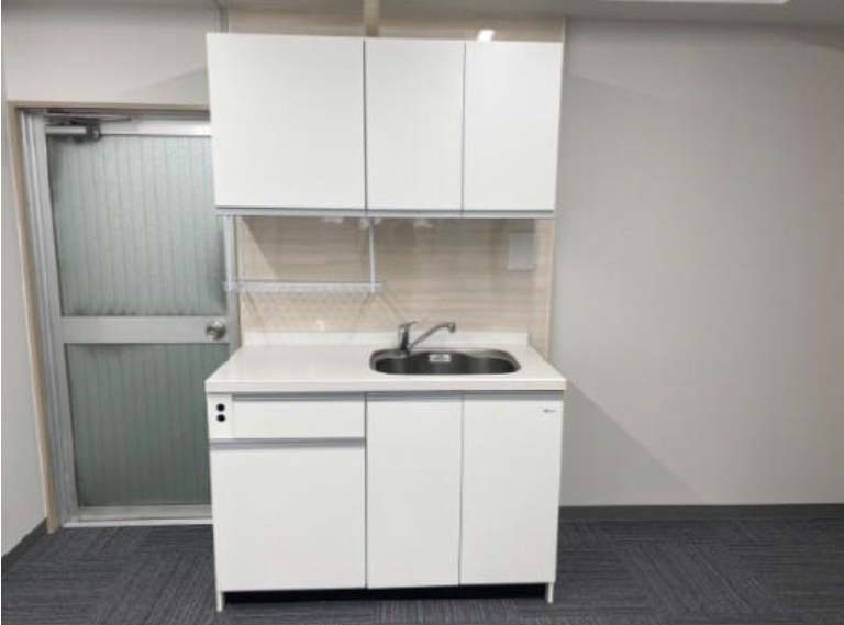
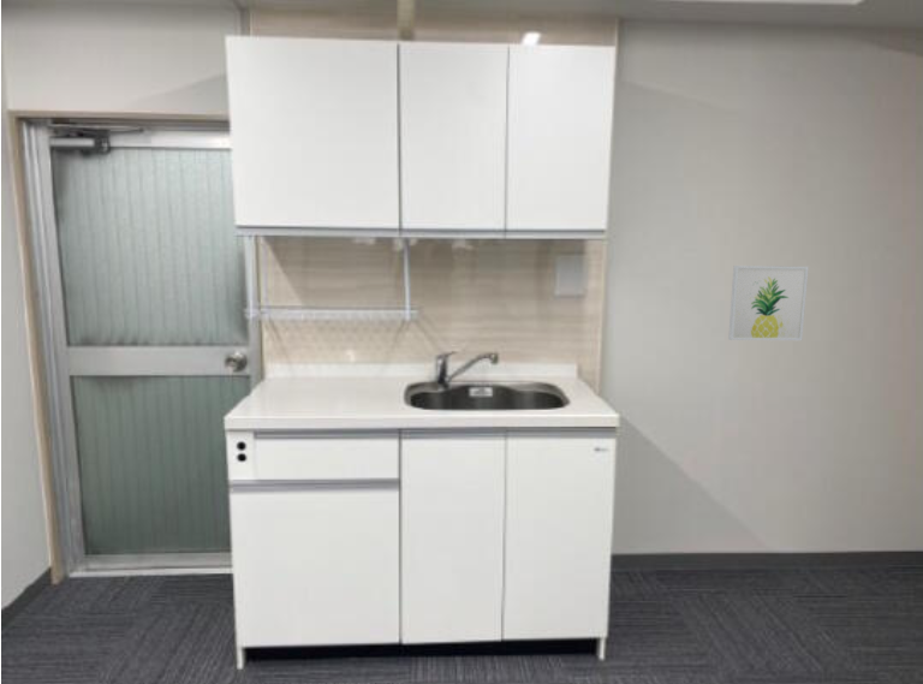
+ wall art [727,264,810,341]
